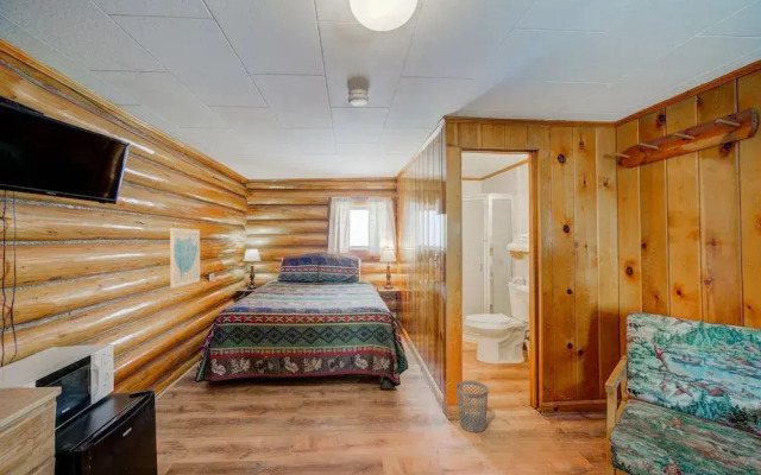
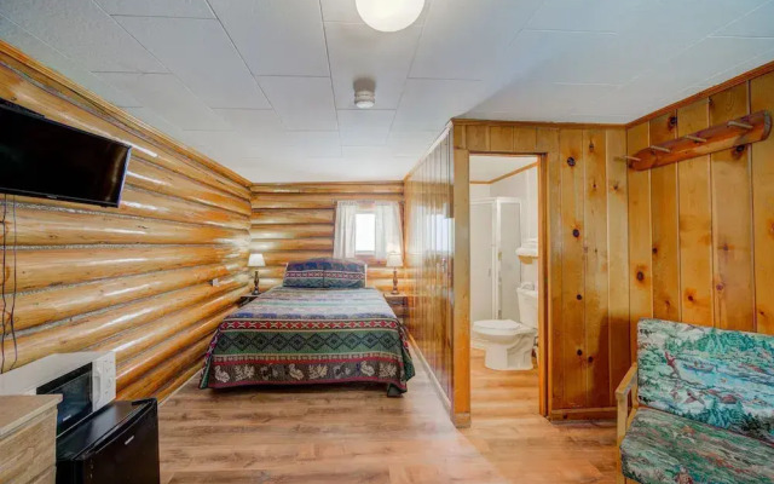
- wastebasket [455,380,490,433]
- wall art [169,227,201,290]
